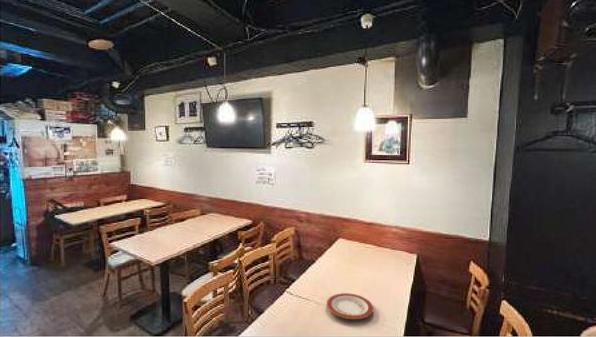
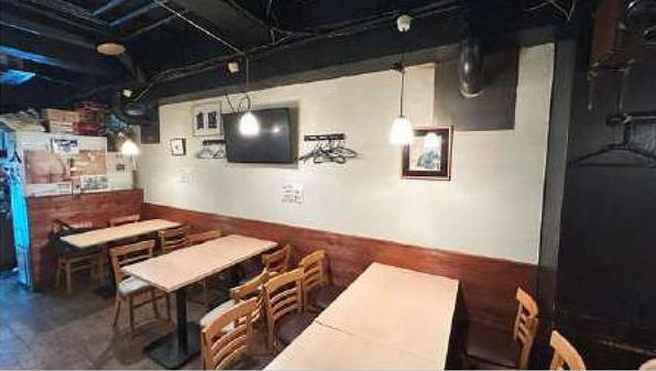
- plate [326,292,374,320]
